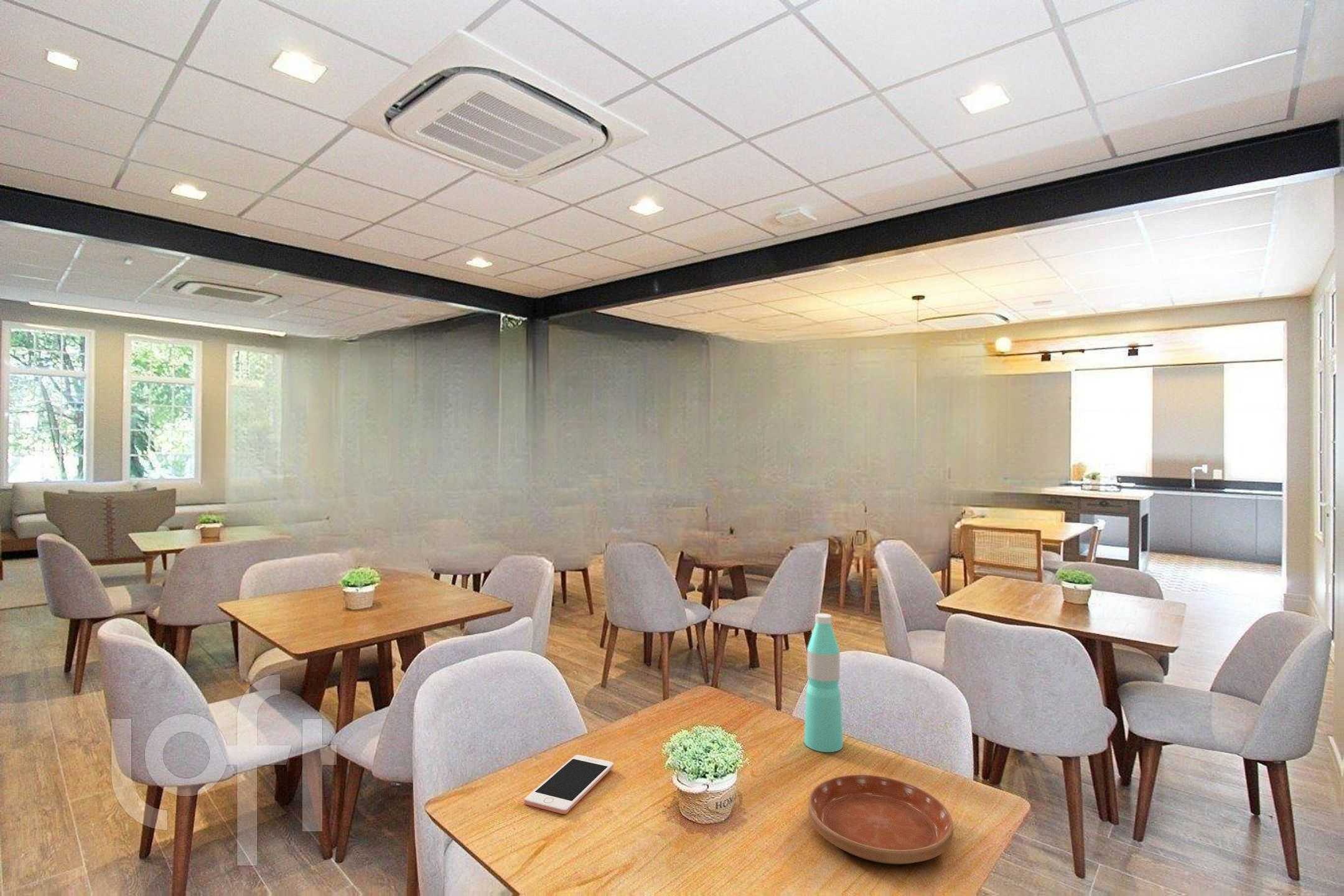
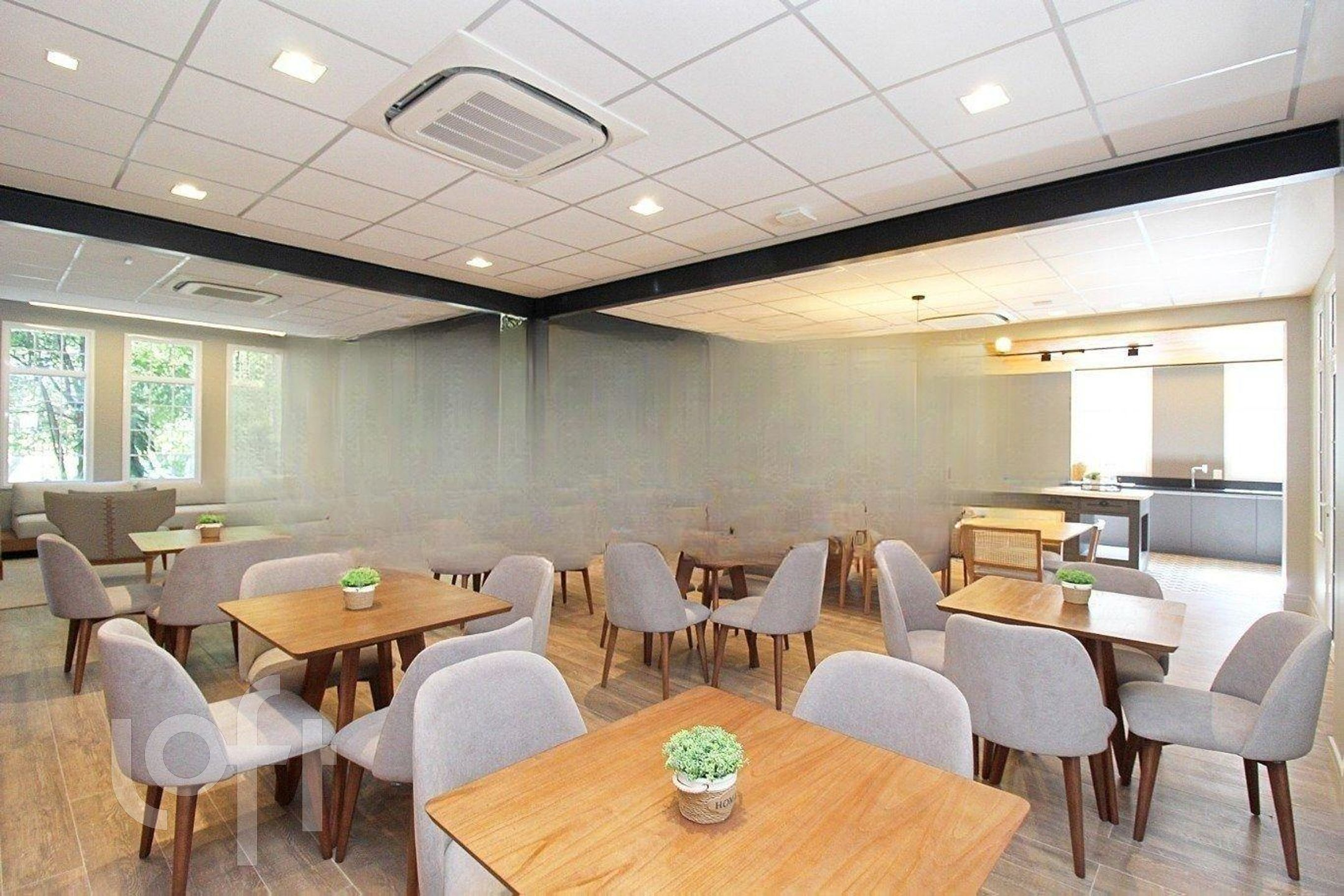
- cell phone [524,754,614,814]
- water bottle [803,613,844,753]
- saucer [808,774,953,865]
